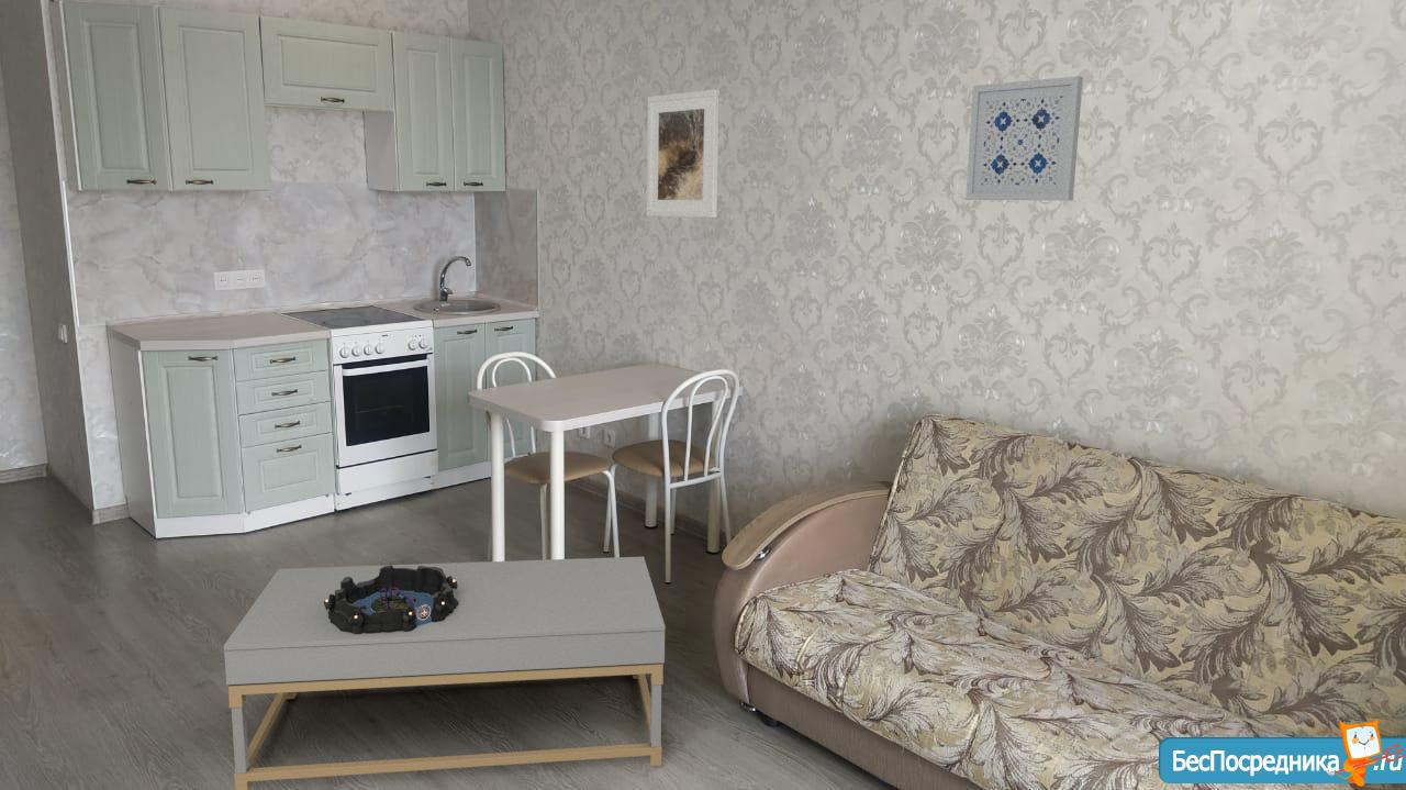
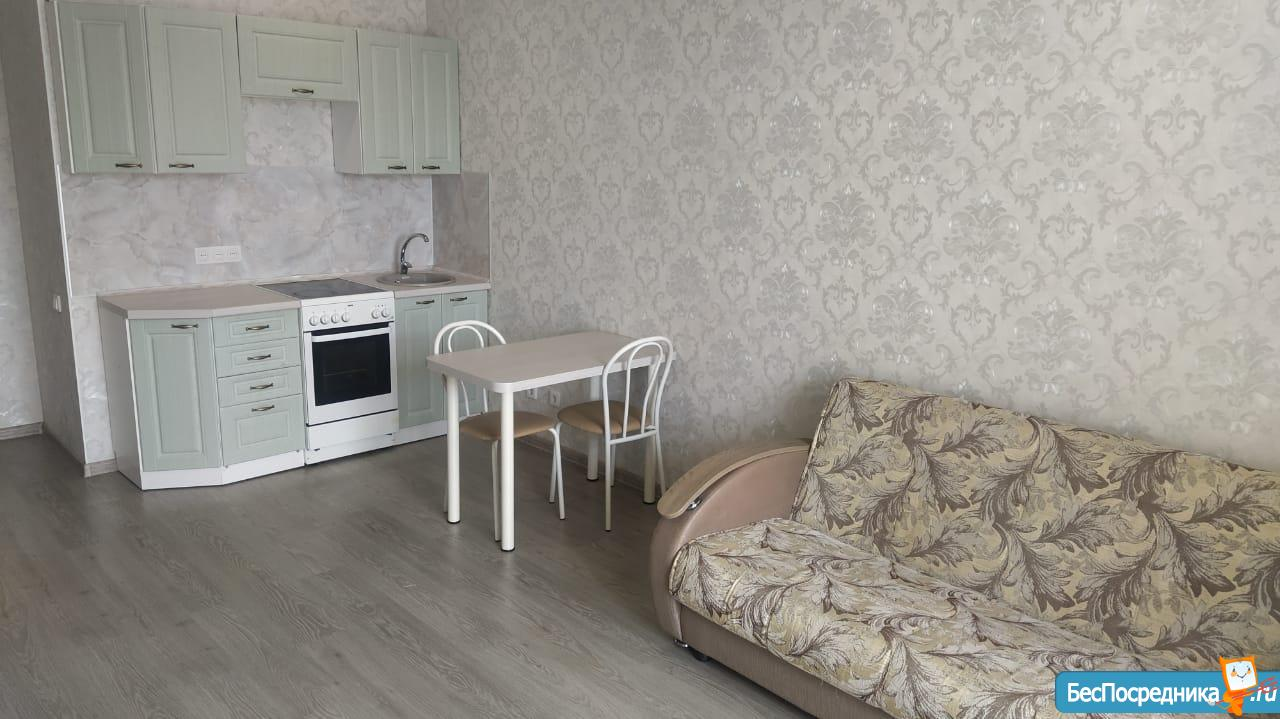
- coffee table [223,556,666,790]
- decorative bowl [324,566,459,634]
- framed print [646,88,721,219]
- wall art [964,75,1084,202]
